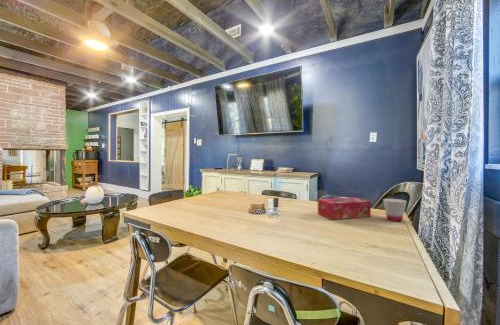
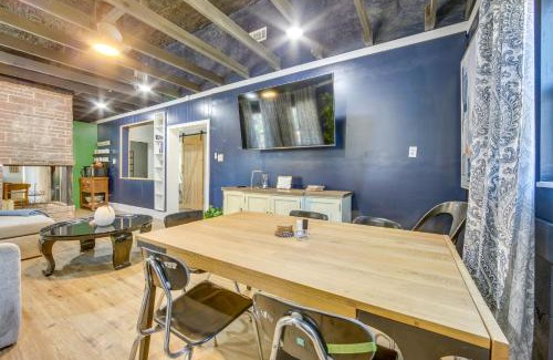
- cup [382,198,408,222]
- tissue box [317,196,372,220]
